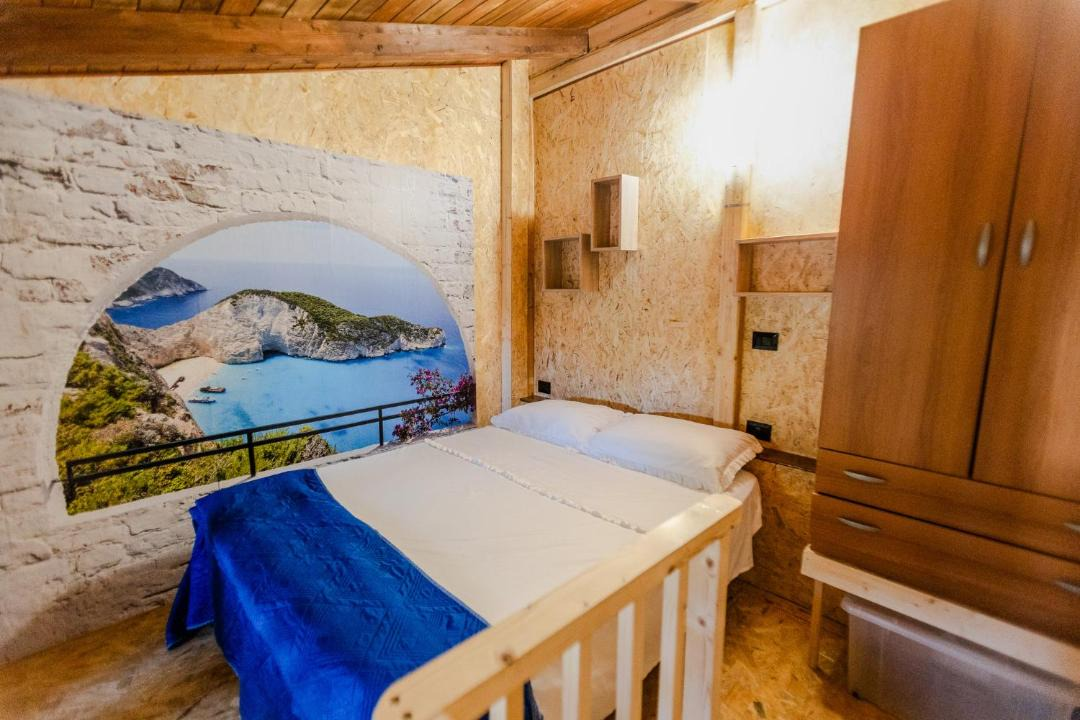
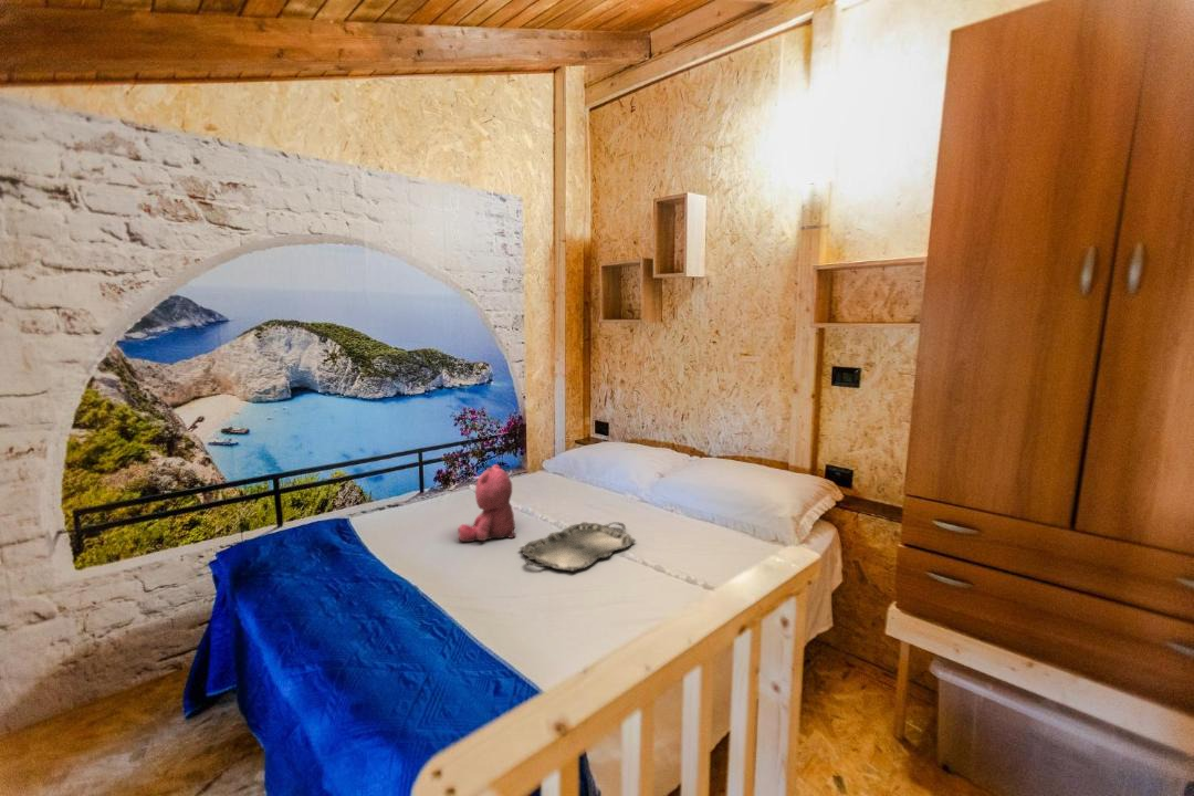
+ serving tray [519,521,637,573]
+ teddy bear [457,463,517,543]
